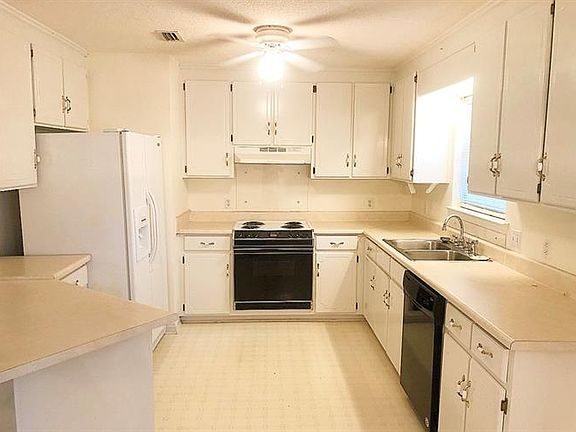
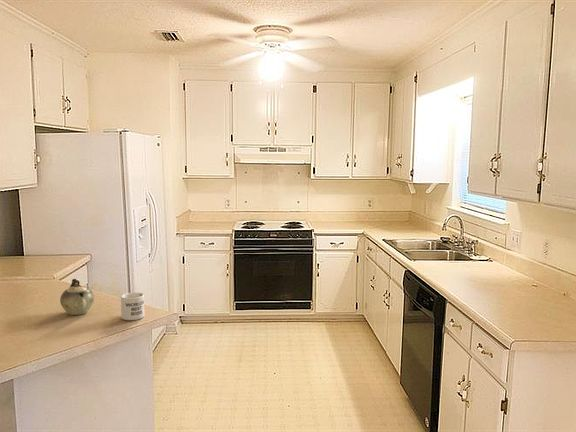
+ mug [120,292,145,321]
+ teapot [59,278,95,316]
